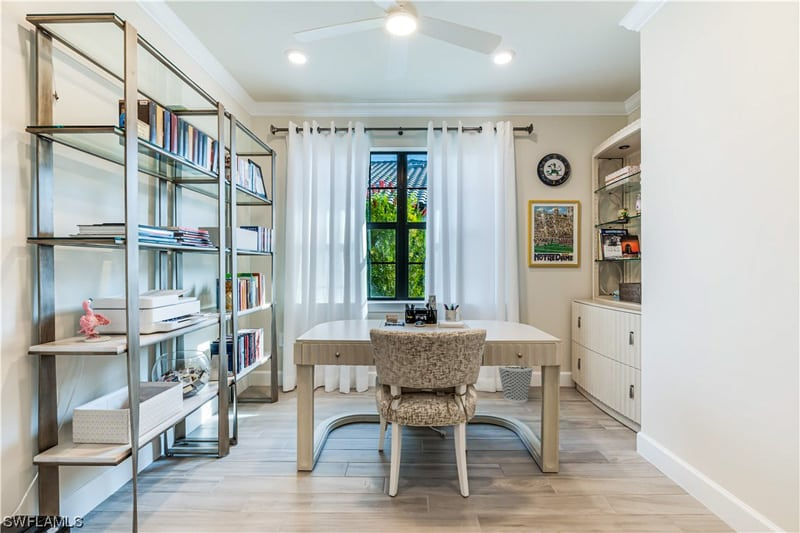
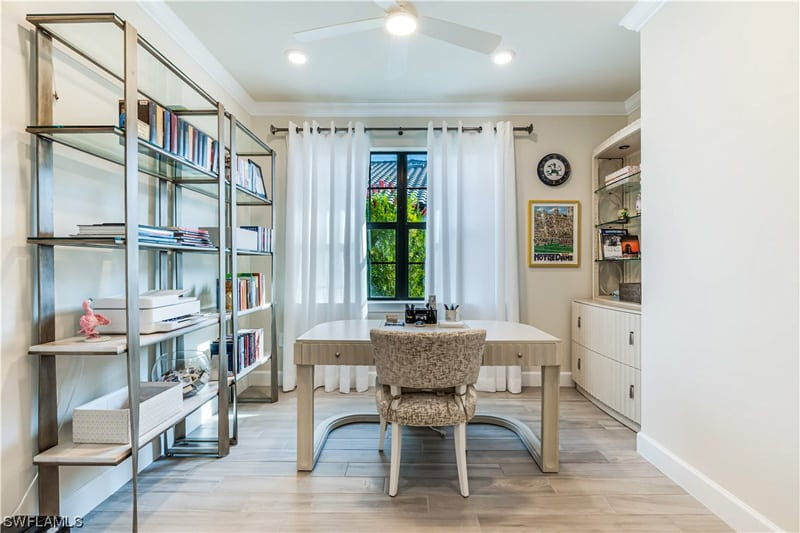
- wastebasket [498,366,535,404]
